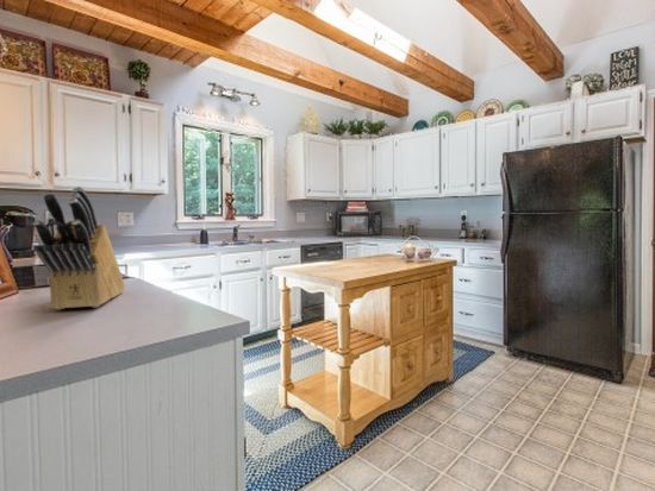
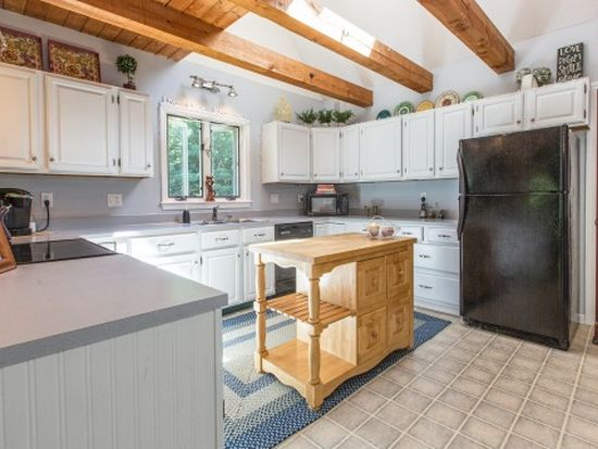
- knife block [31,185,126,310]
